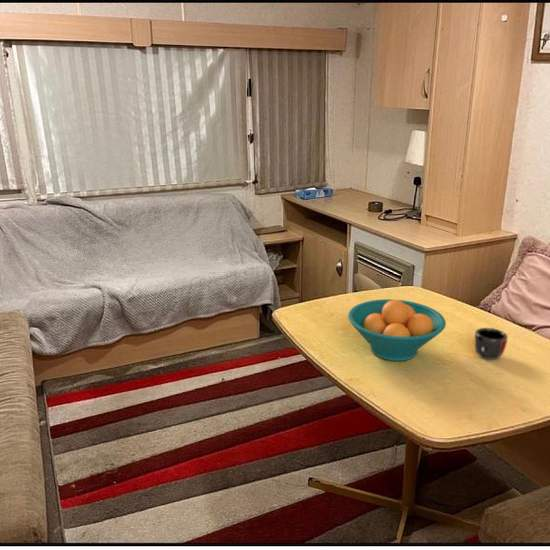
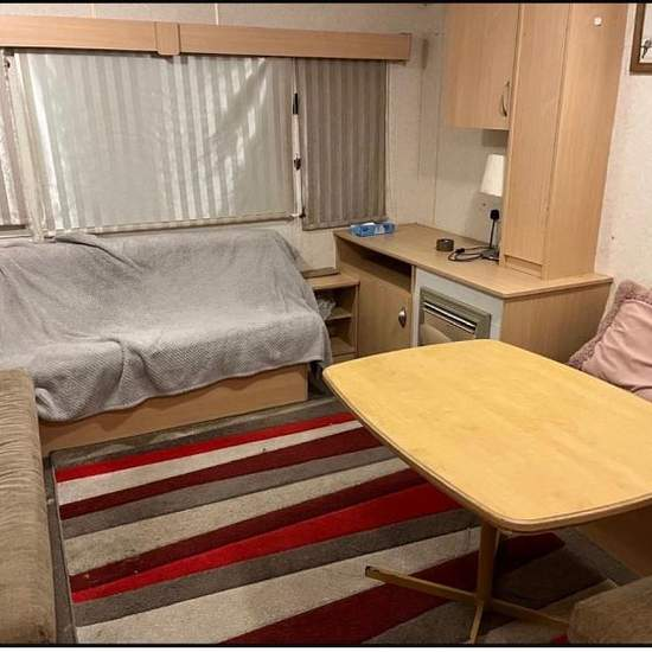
- fruit bowl [347,298,447,362]
- mug [474,327,509,361]
